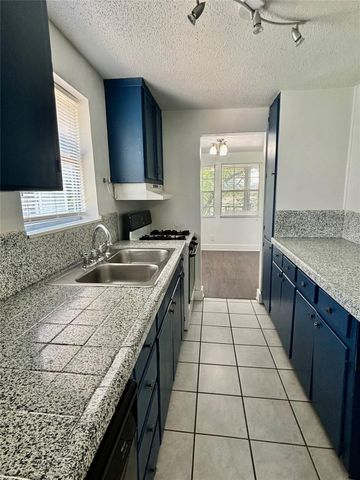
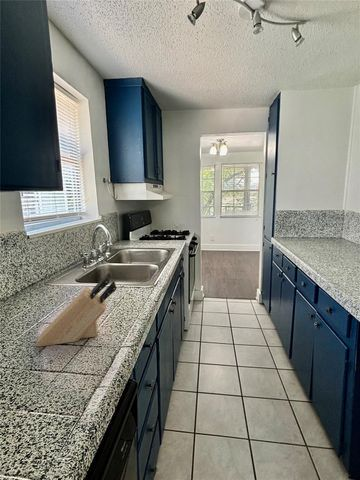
+ knife block [34,271,117,348]
